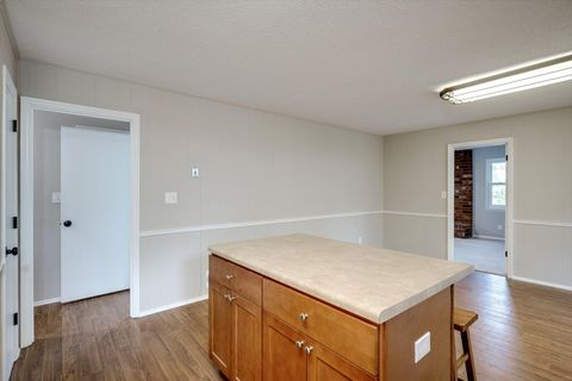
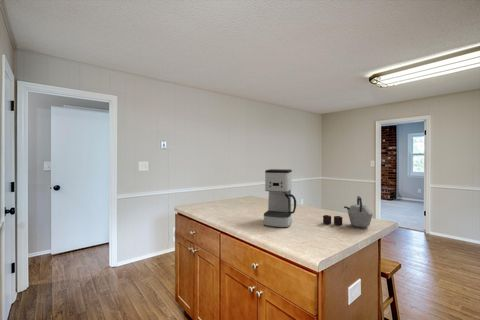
+ coffee maker [263,168,297,229]
+ kettle [322,195,374,229]
